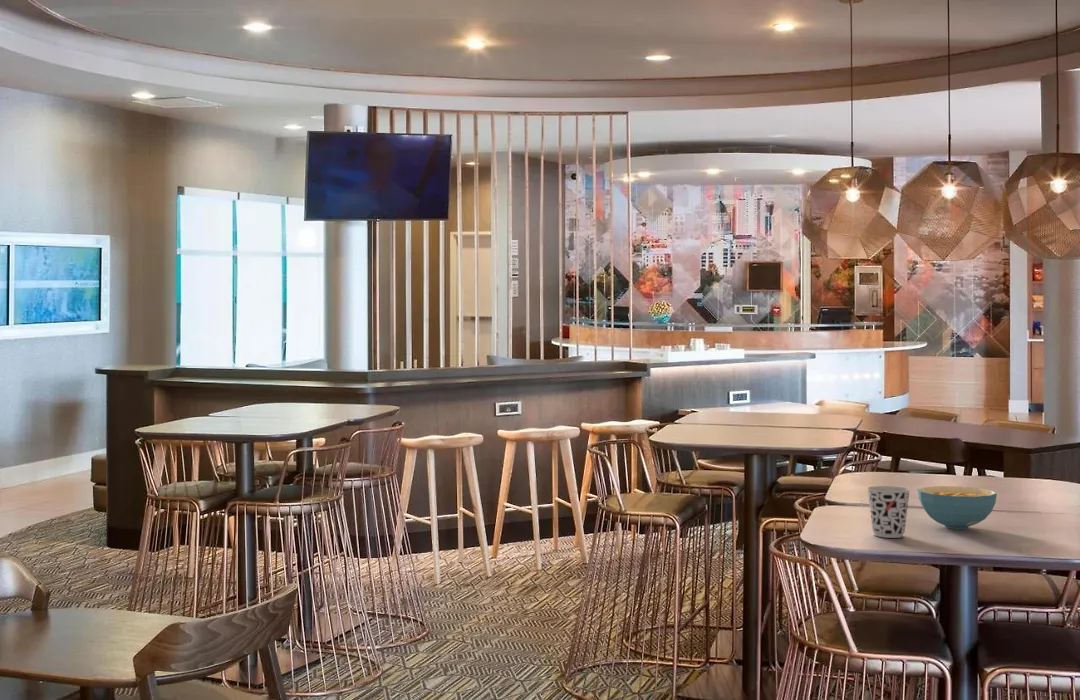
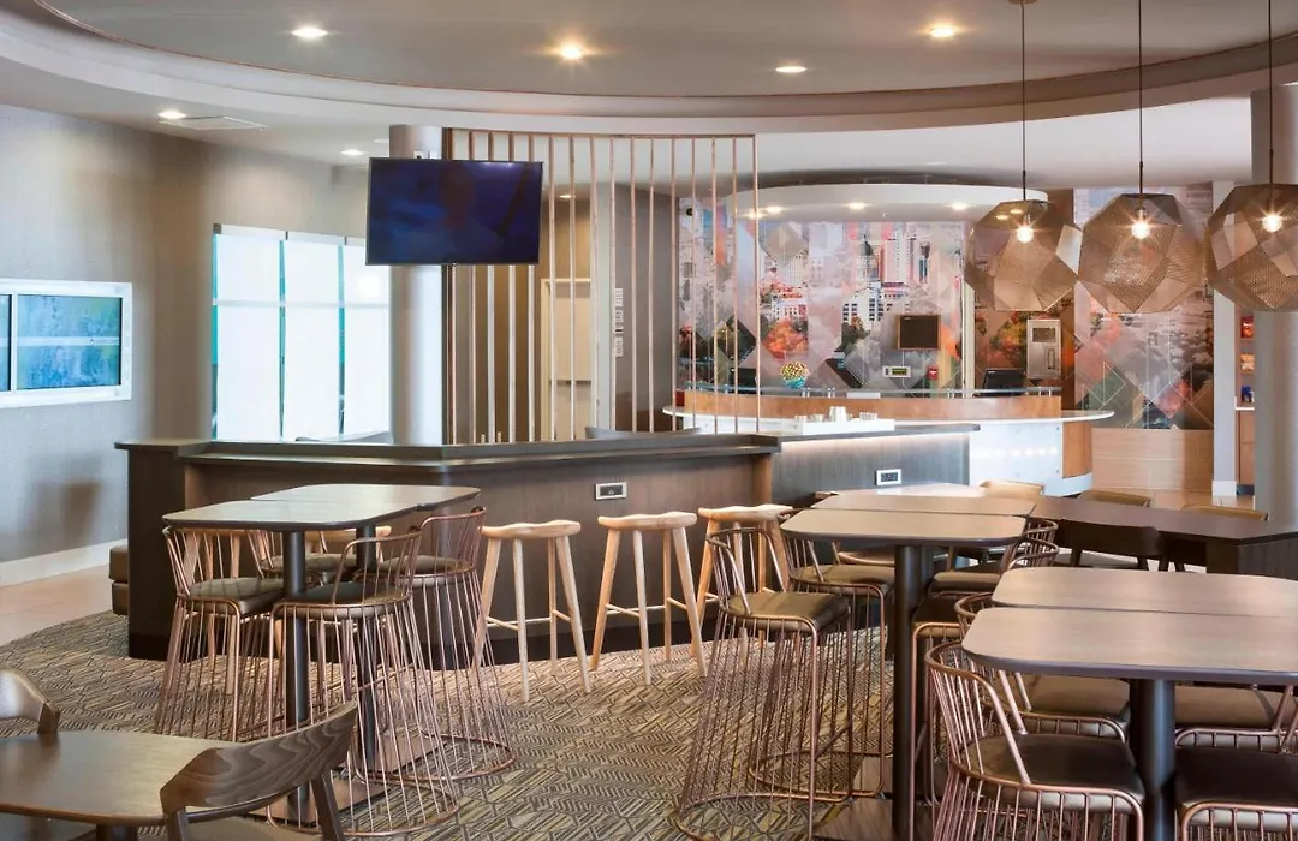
- cereal bowl [917,485,998,530]
- cup [866,485,911,539]
